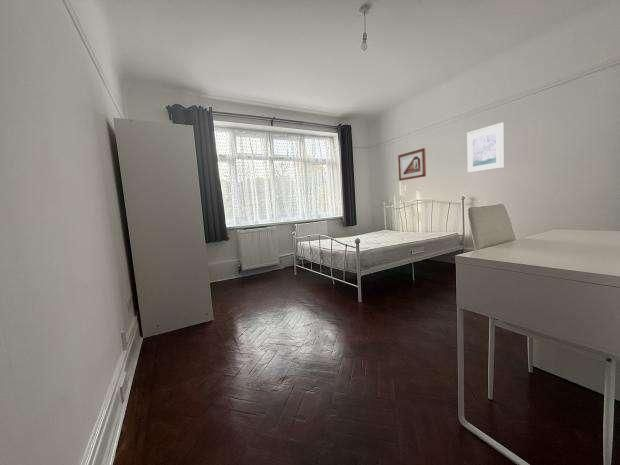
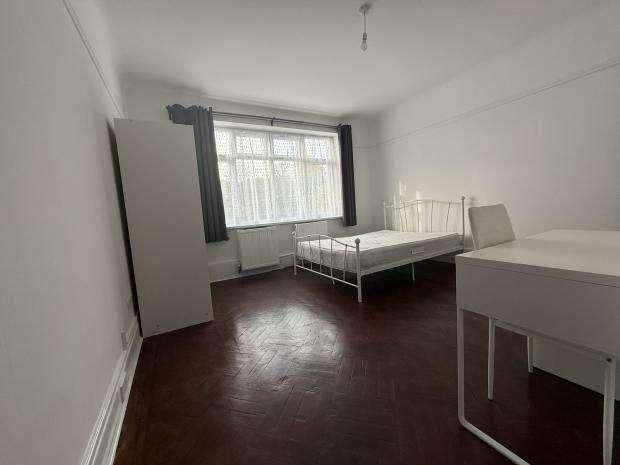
- picture frame [397,147,427,182]
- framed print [466,122,504,174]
